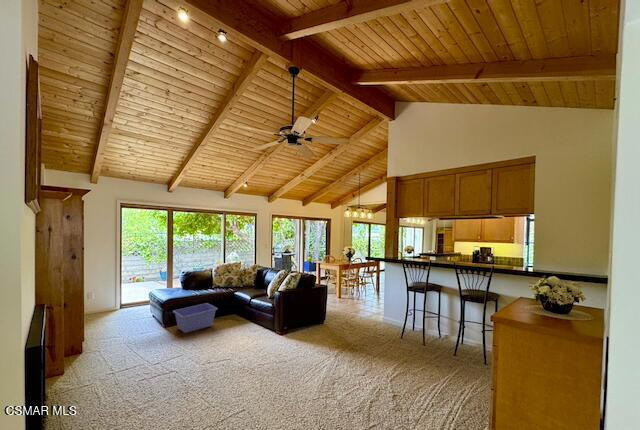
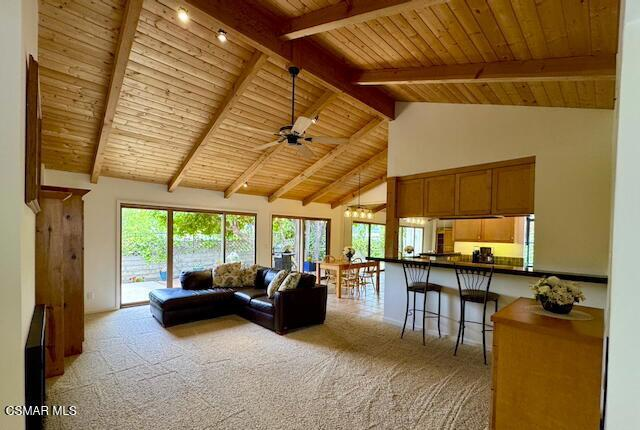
- storage bin [172,302,219,334]
